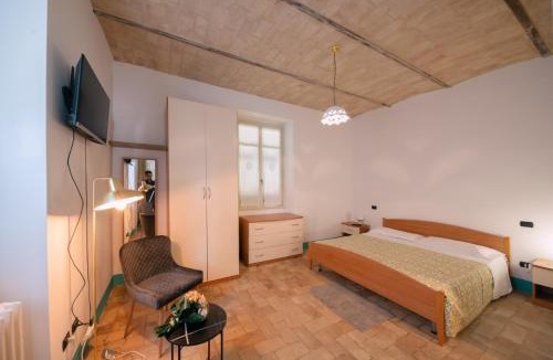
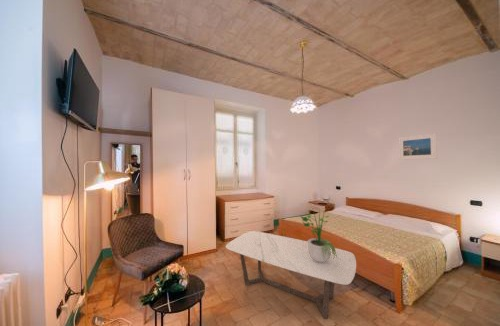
+ coffee table [225,230,357,320]
+ potted plant [300,207,337,262]
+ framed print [397,132,438,161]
